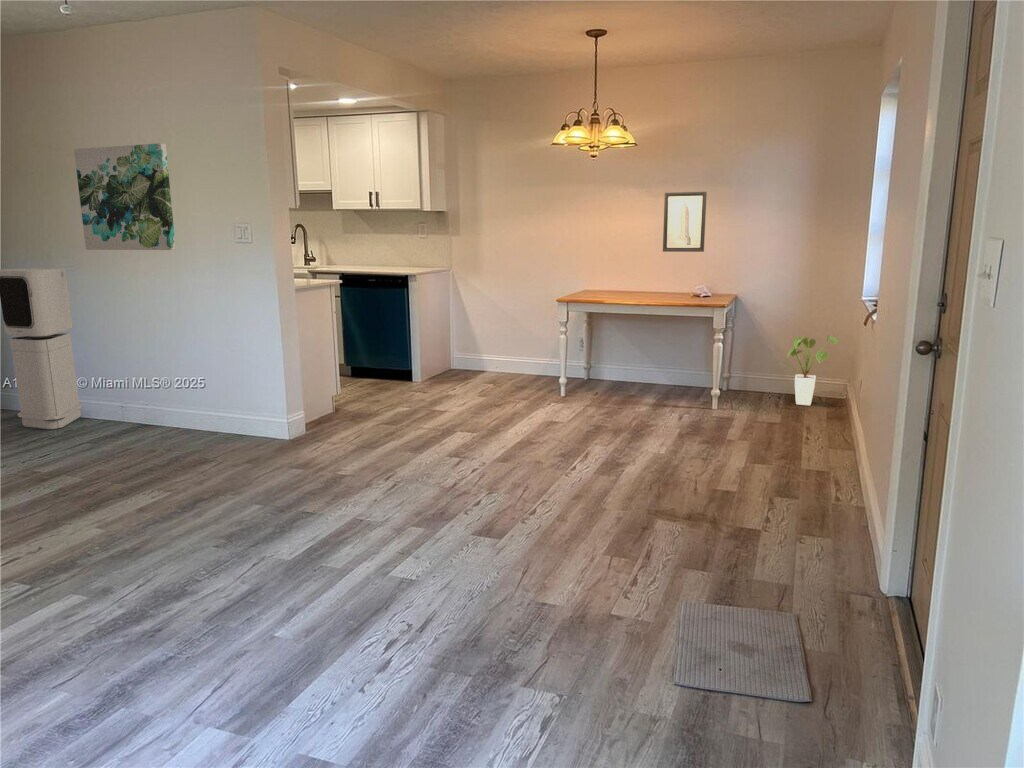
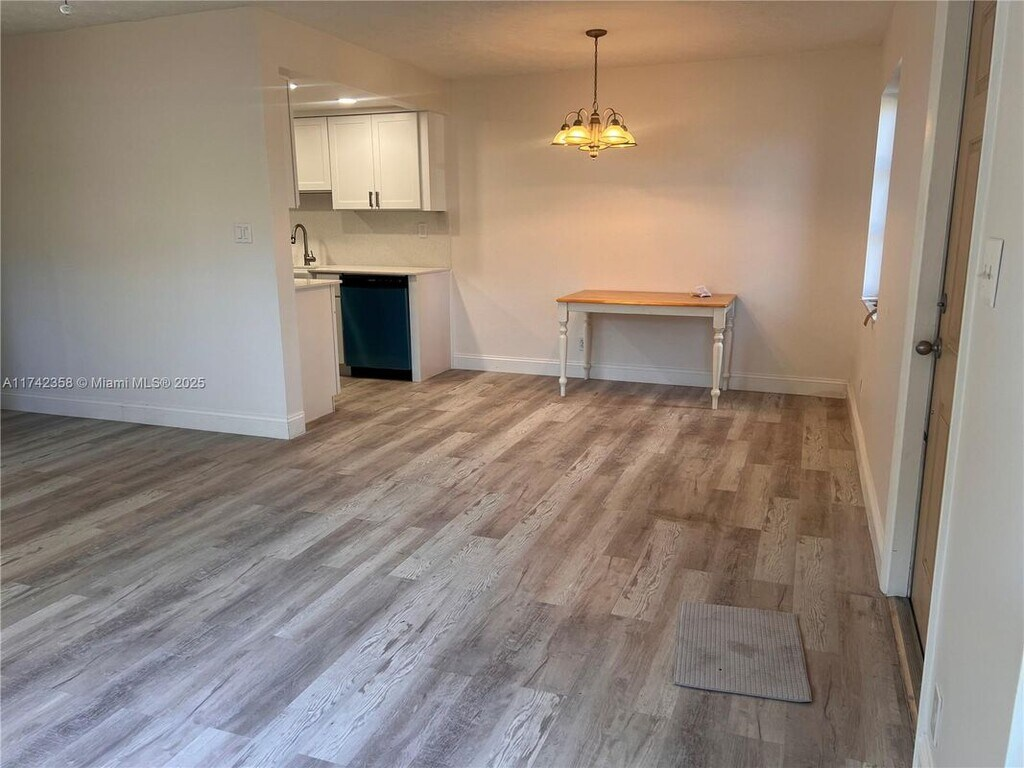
- wall art [662,191,708,253]
- air purifier [0,267,83,430]
- wall art [73,142,177,251]
- house plant [787,334,840,406]
